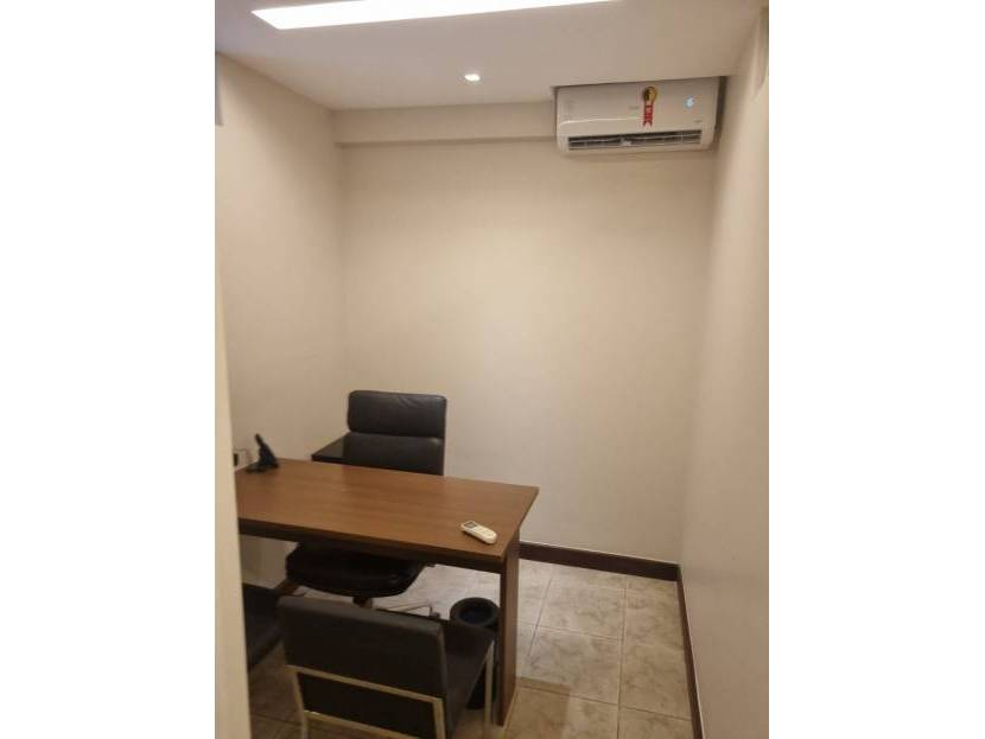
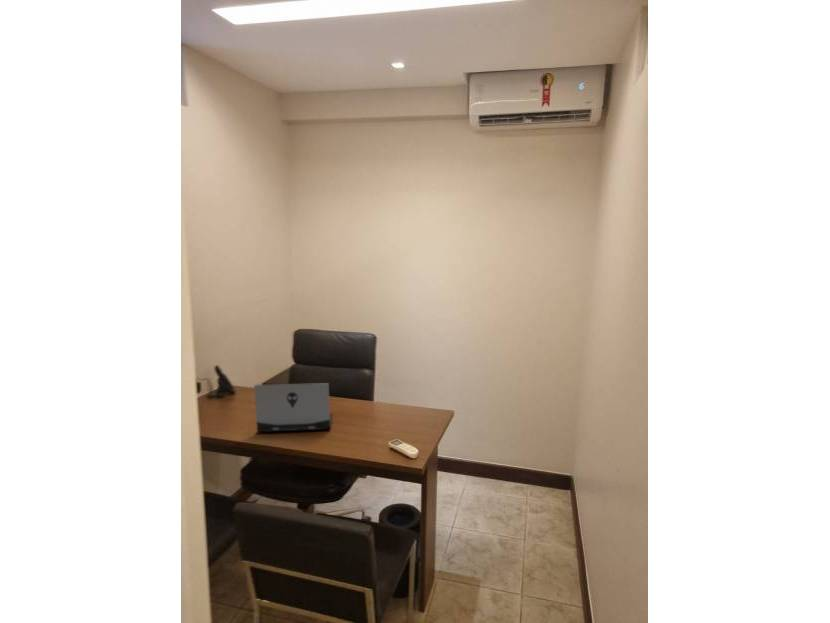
+ laptop [253,382,334,433]
